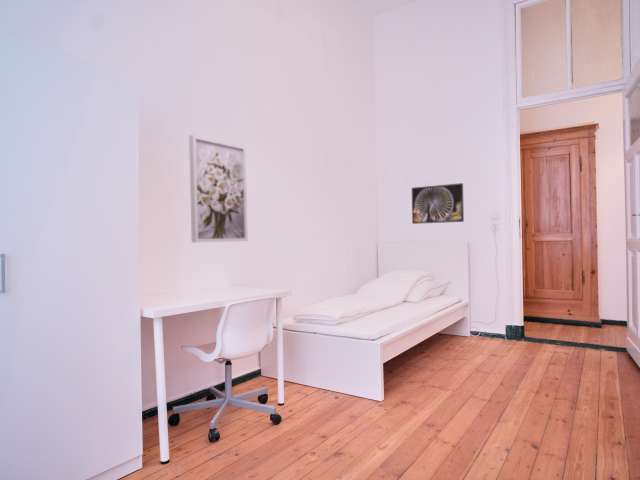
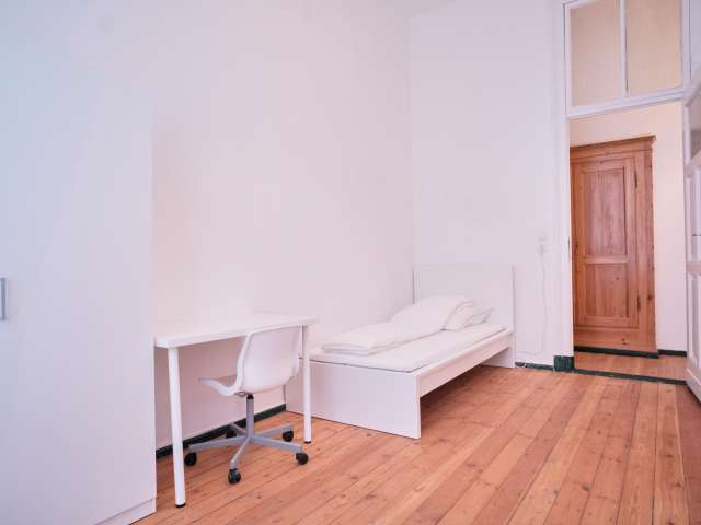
- wall art [188,134,249,244]
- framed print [411,182,465,225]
